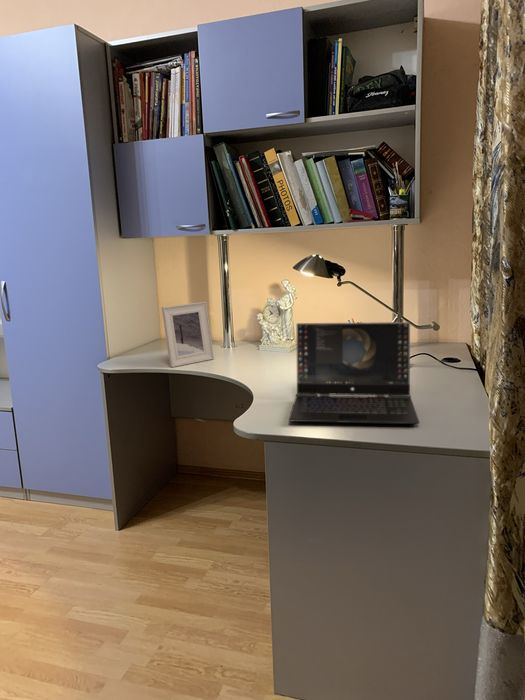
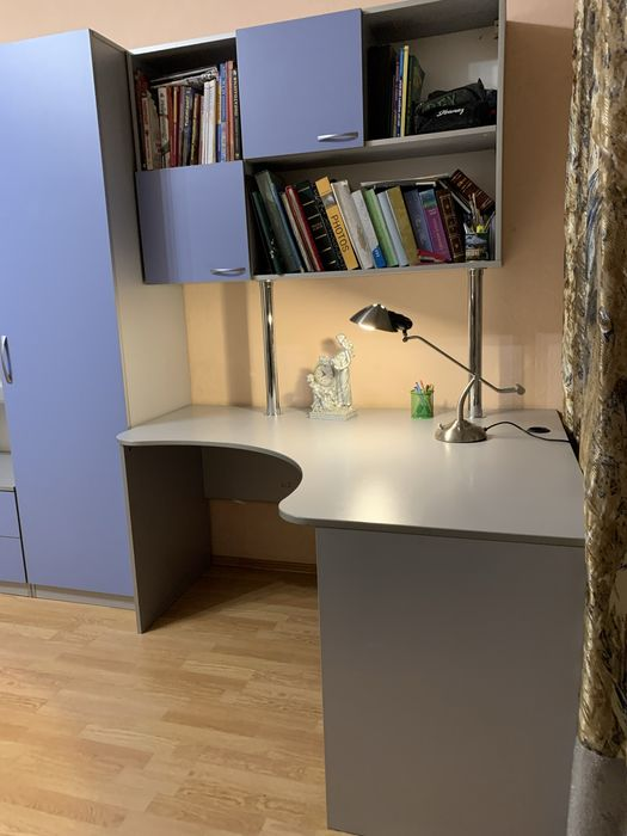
- laptop [288,321,420,425]
- picture frame [161,301,215,368]
